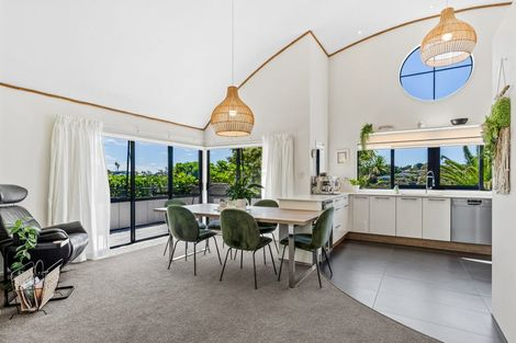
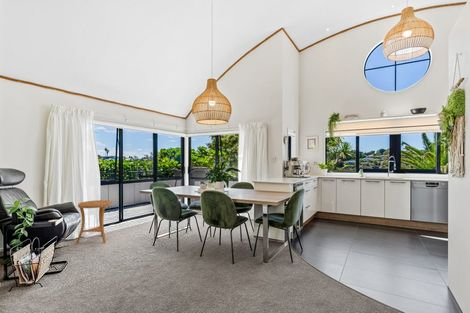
+ side table [75,199,114,244]
